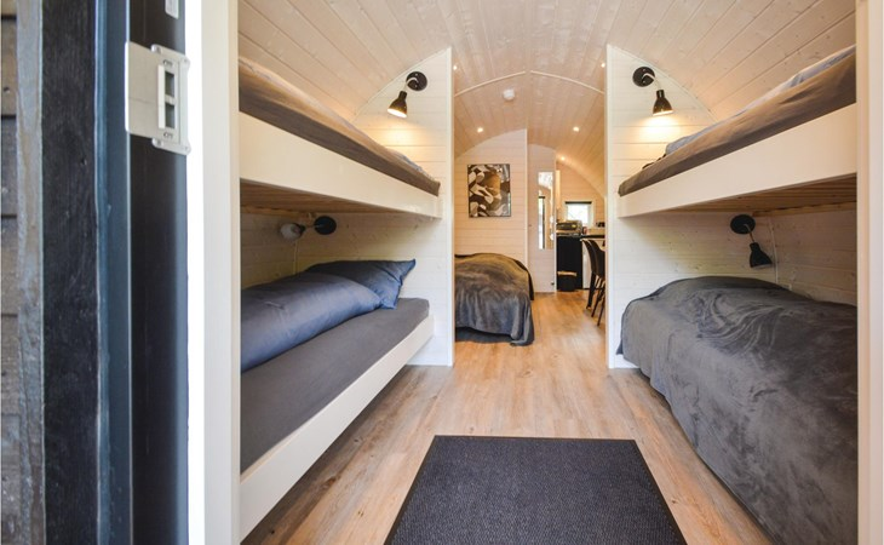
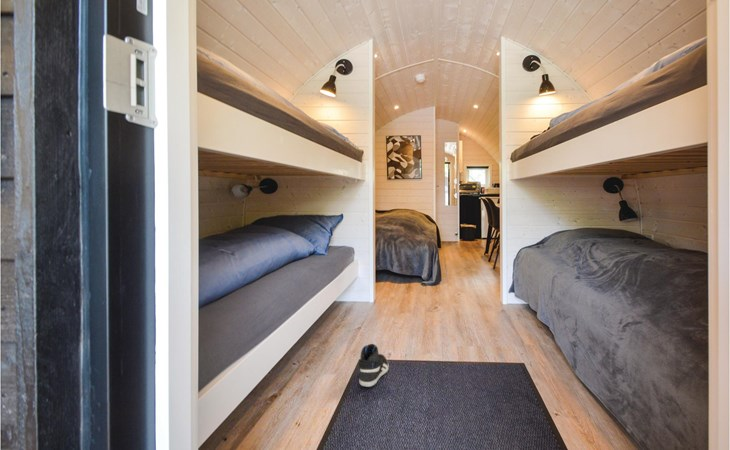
+ sneaker [358,343,390,388]
